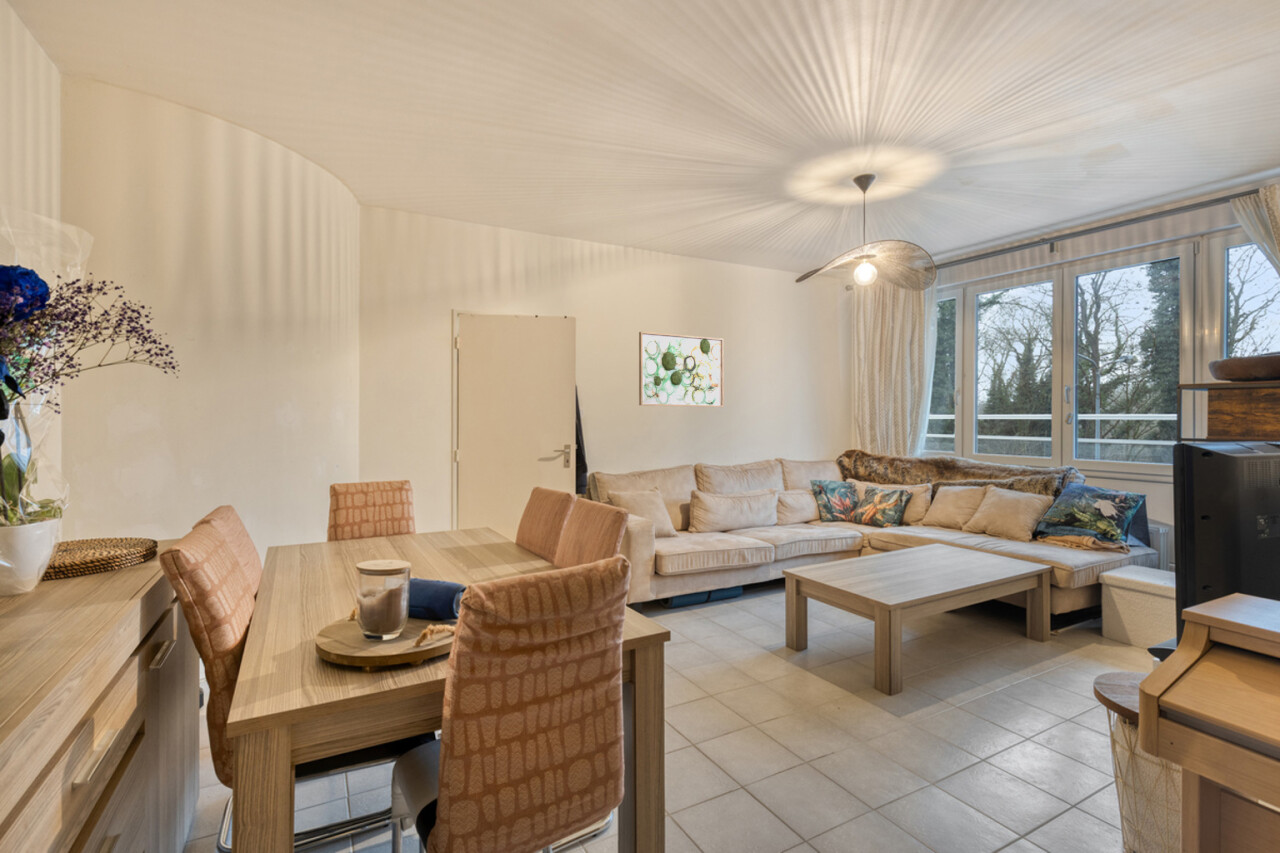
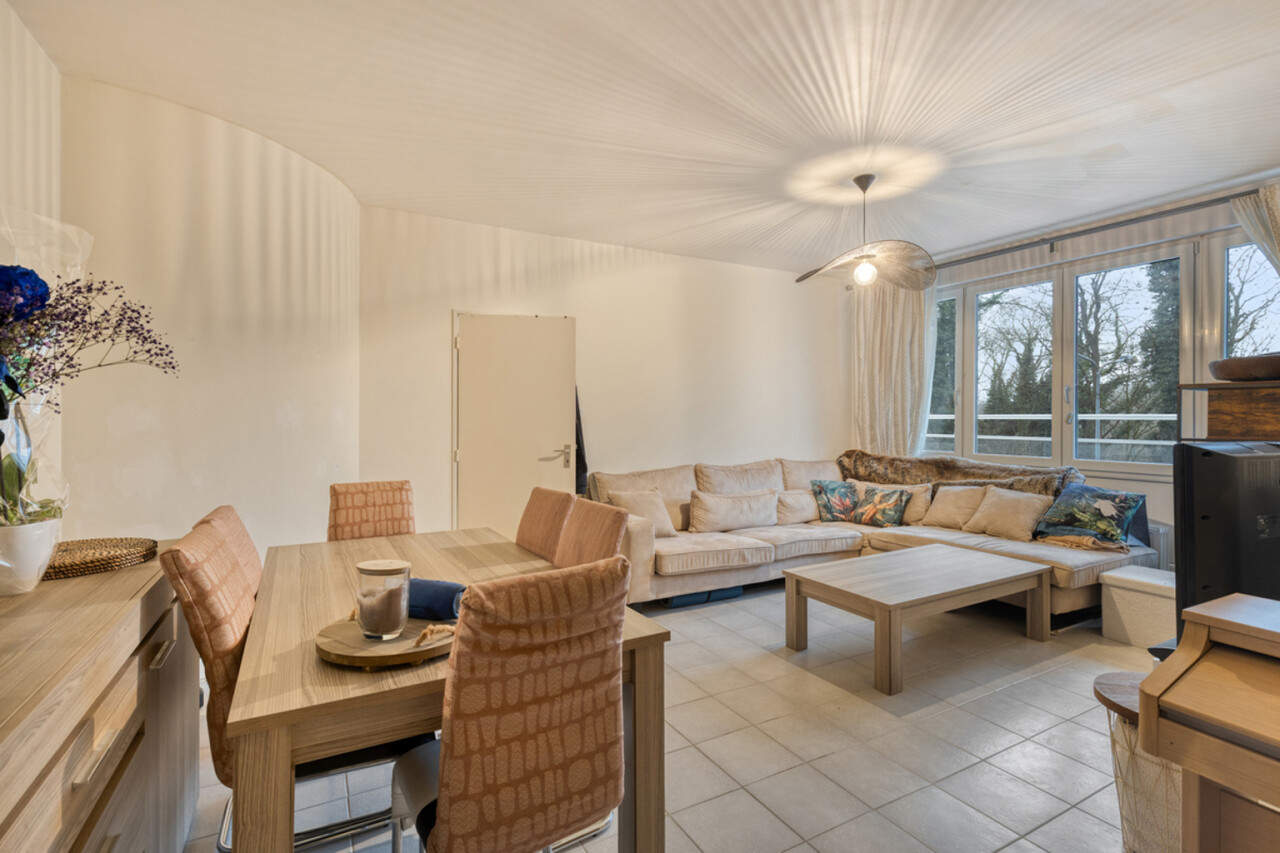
- wall art [638,331,725,408]
